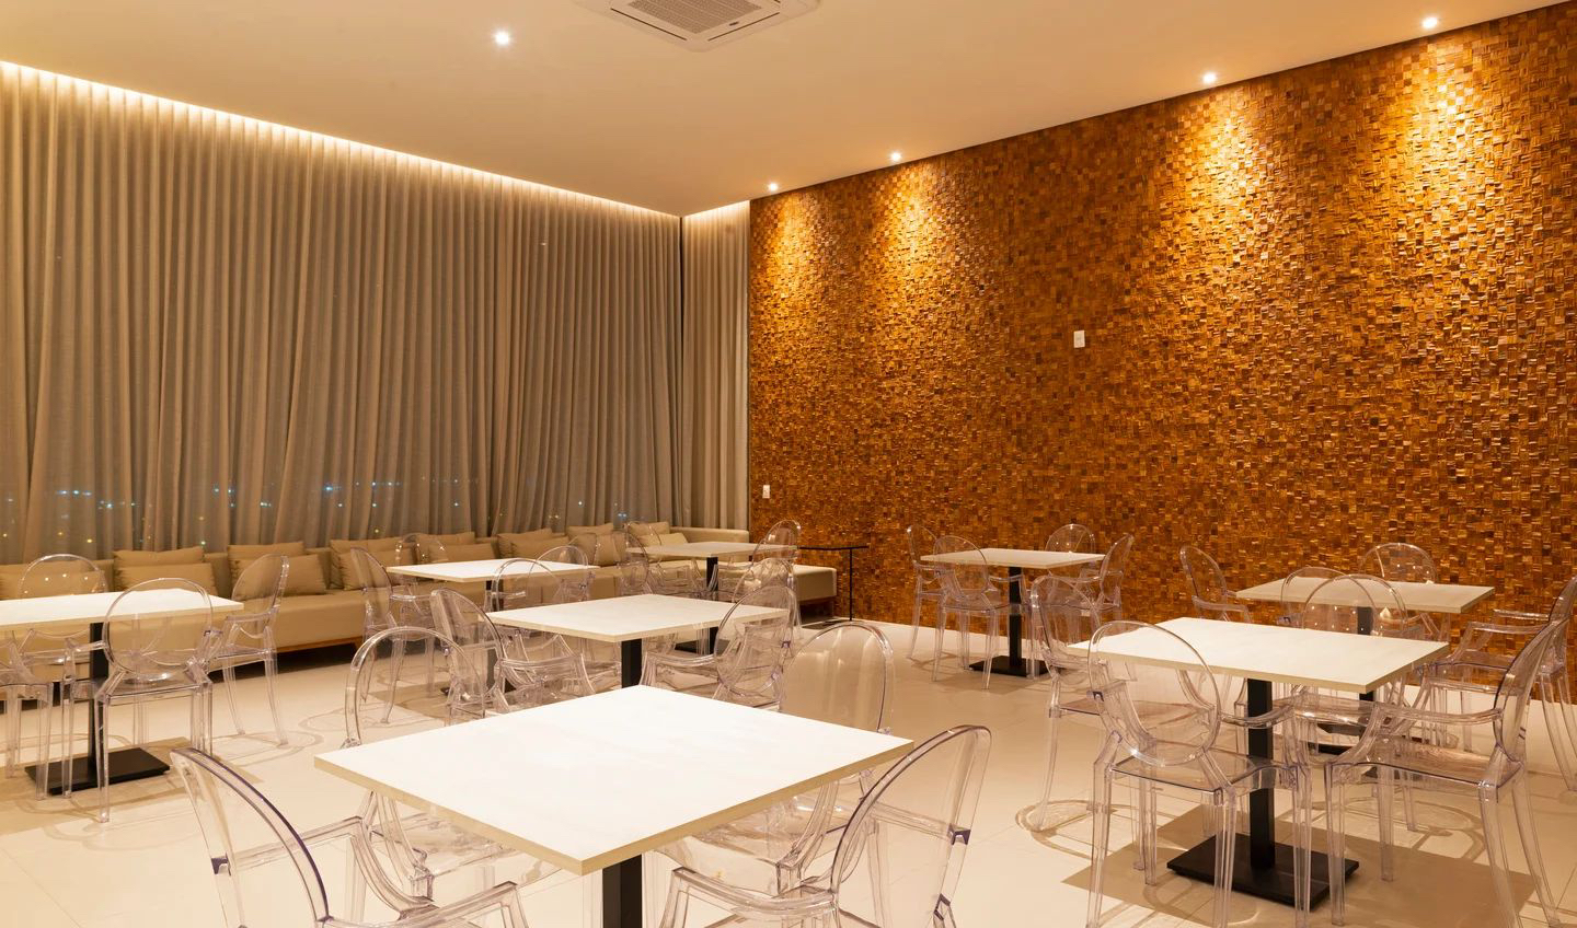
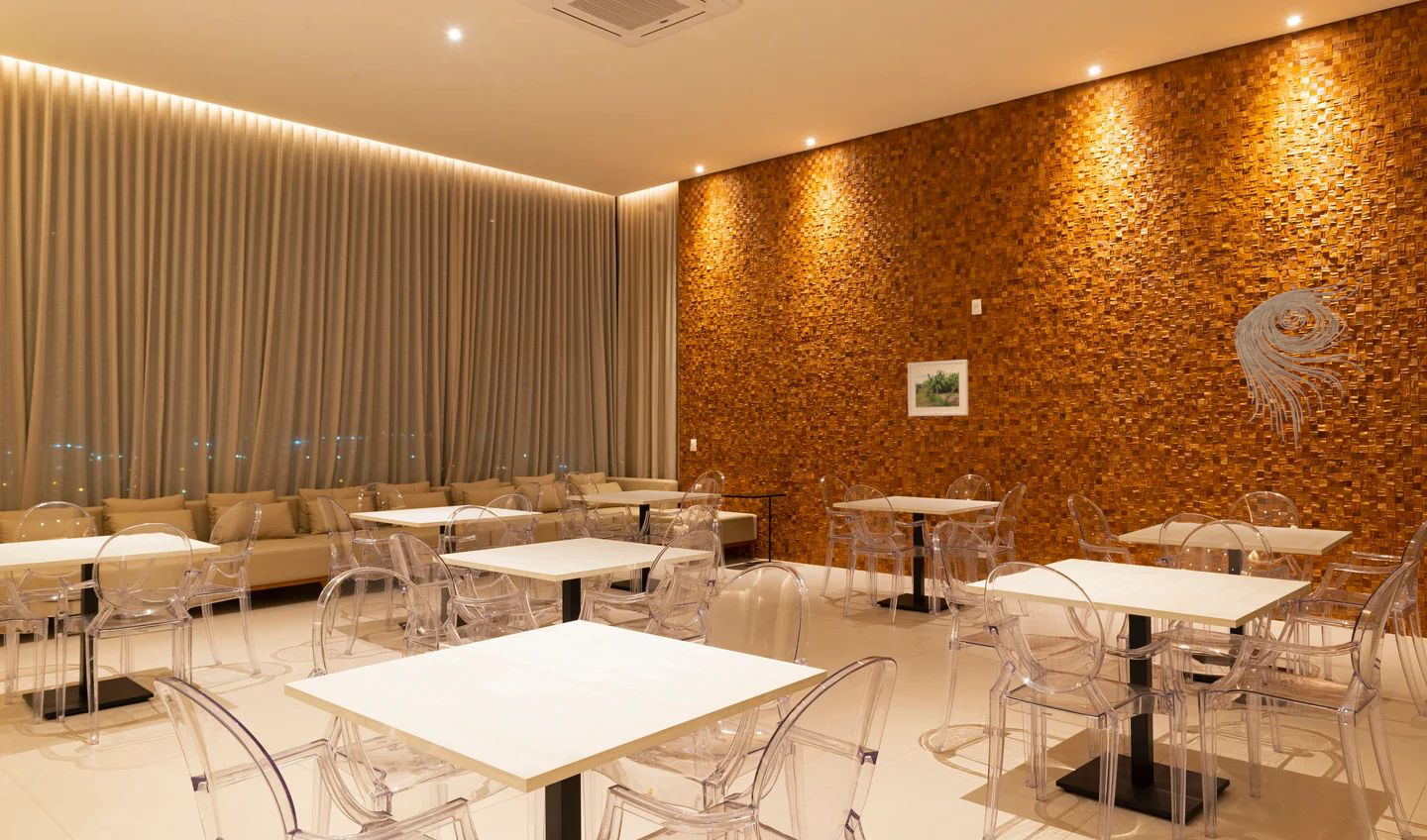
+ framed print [907,359,969,417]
+ wall sculpture [1234,276,1365,452]
